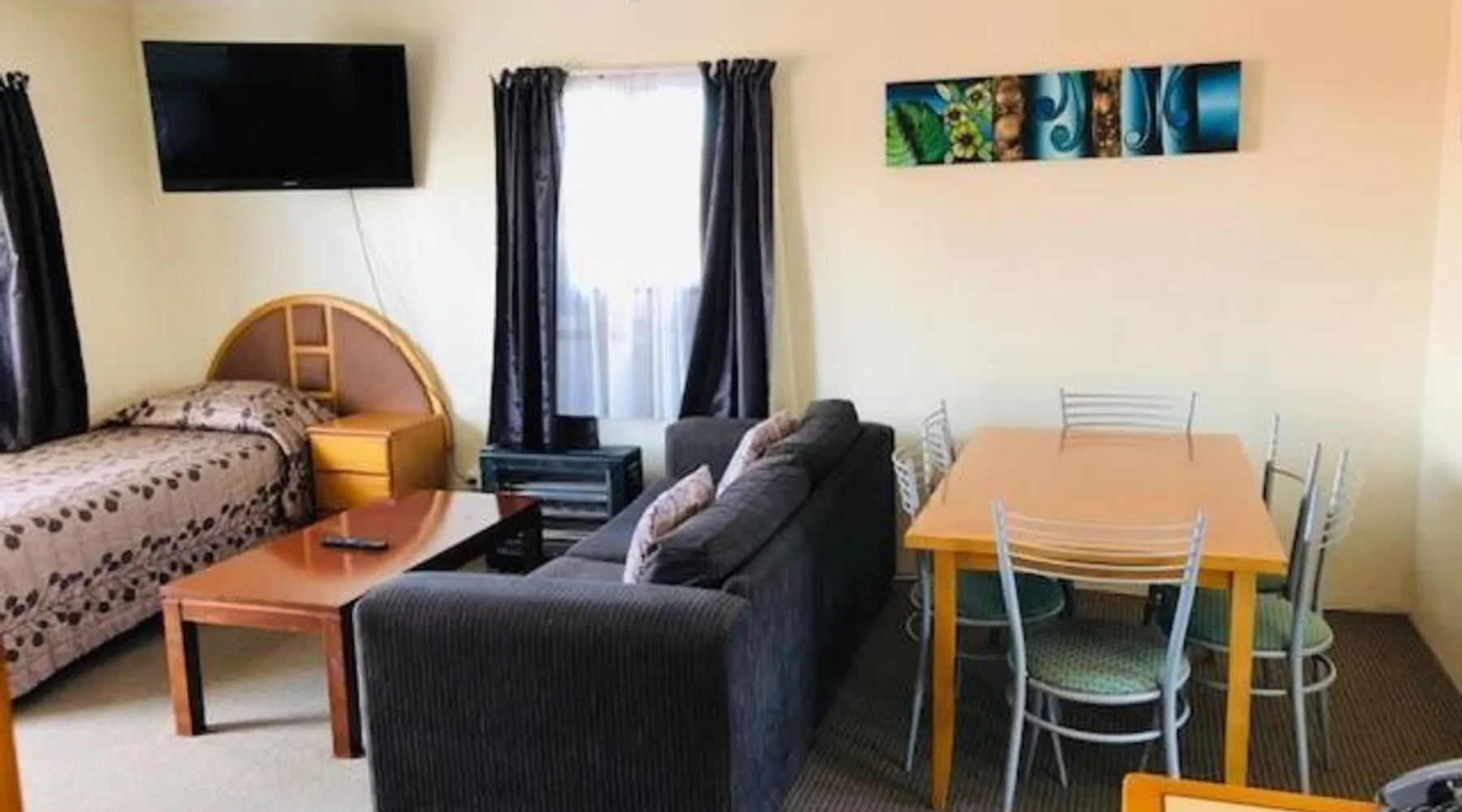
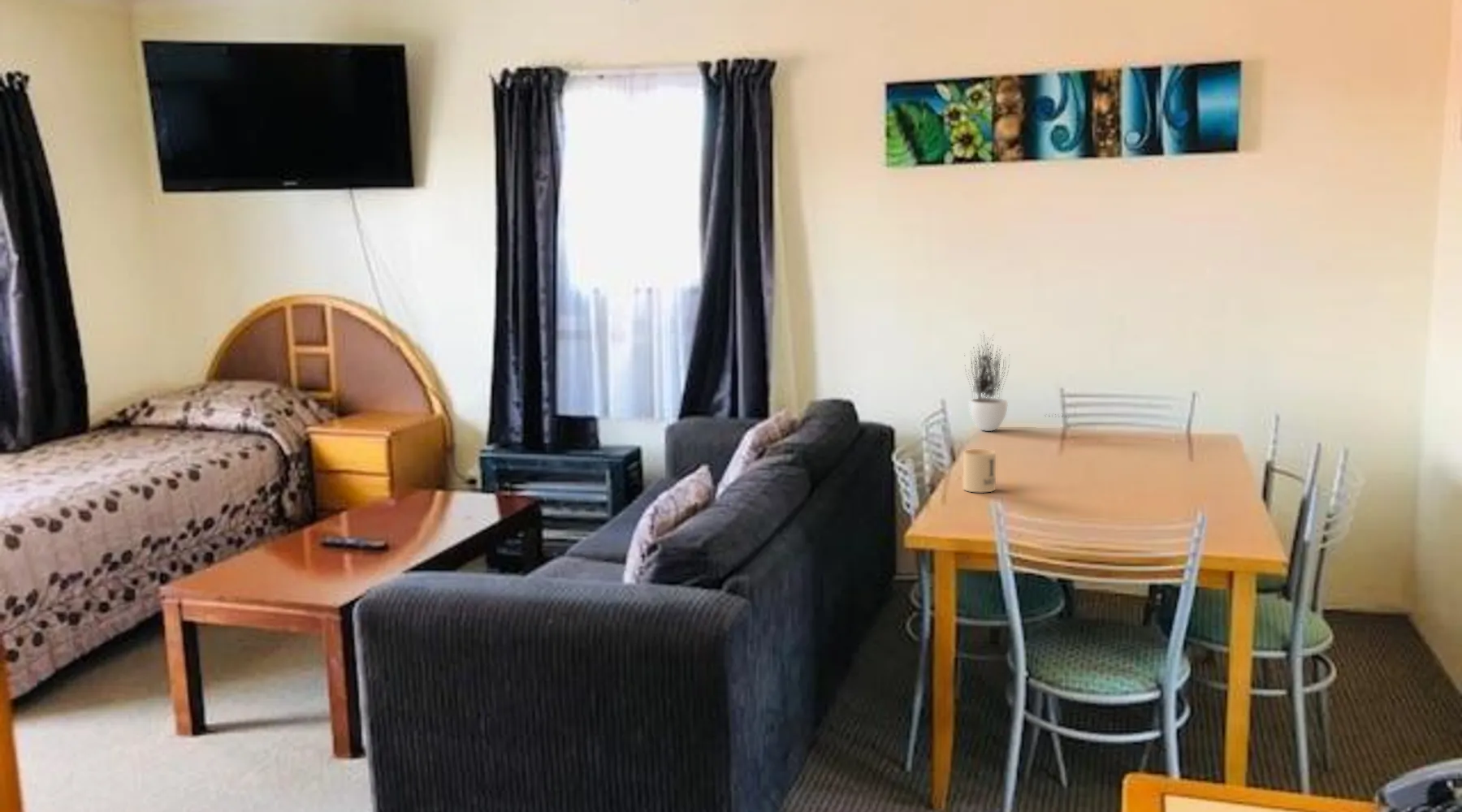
+ mug [962,448,997,493]
+ potted plant [963,330,1070,432]
